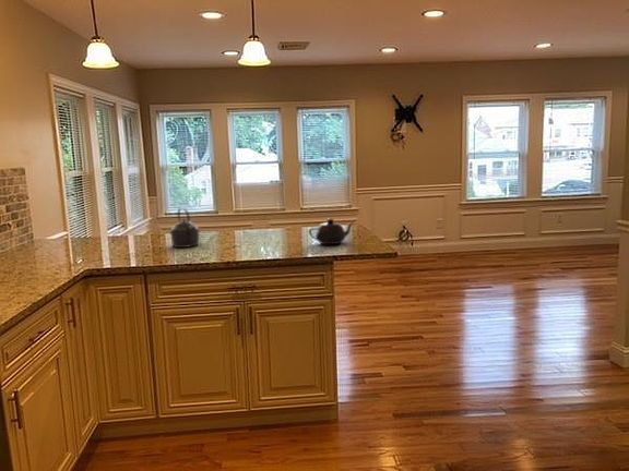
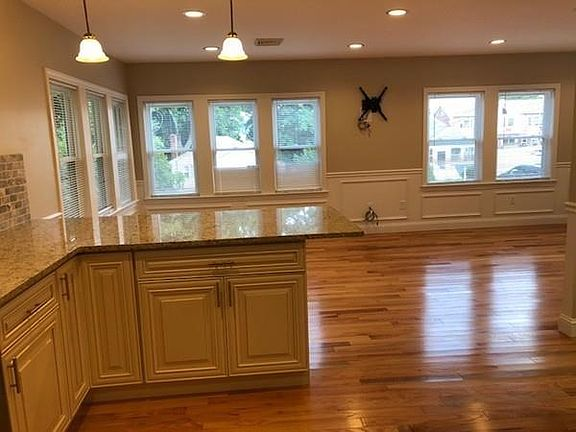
- teapot [308,217,354,245]
- kettle [169,206,200,249]
